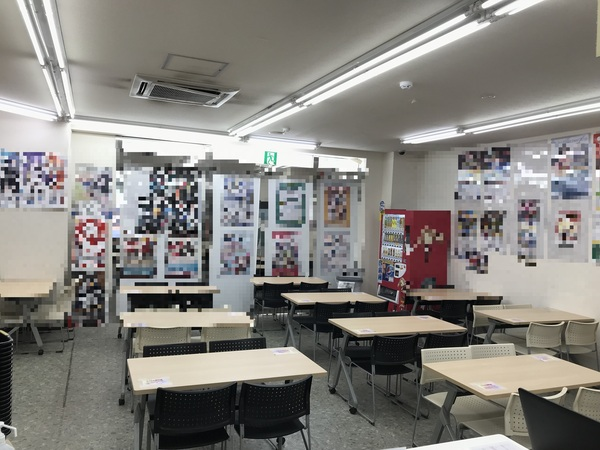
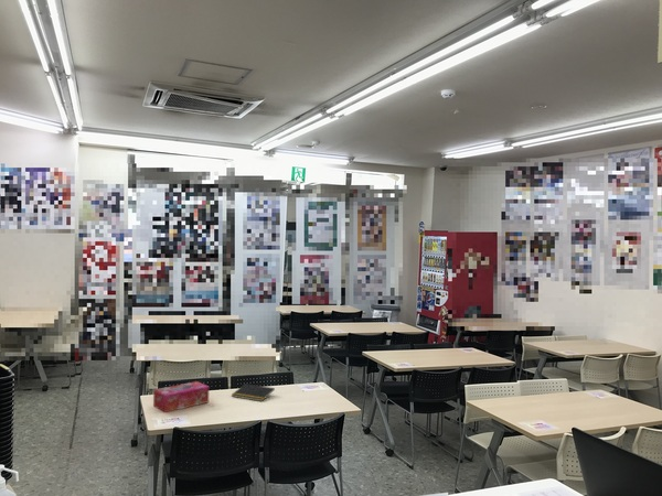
+ notepad [231,382,276,402]
+ tissue box [152,380,210,413]
